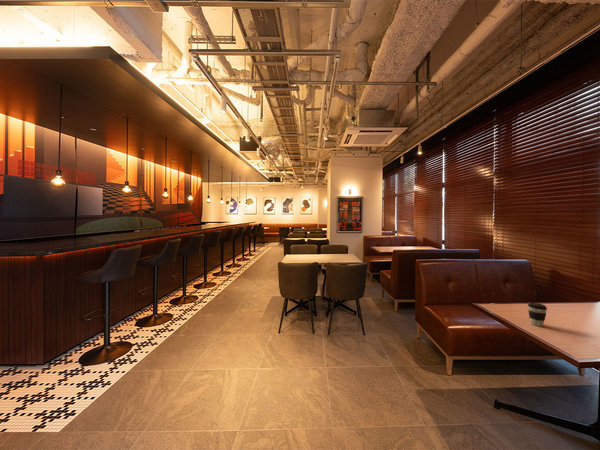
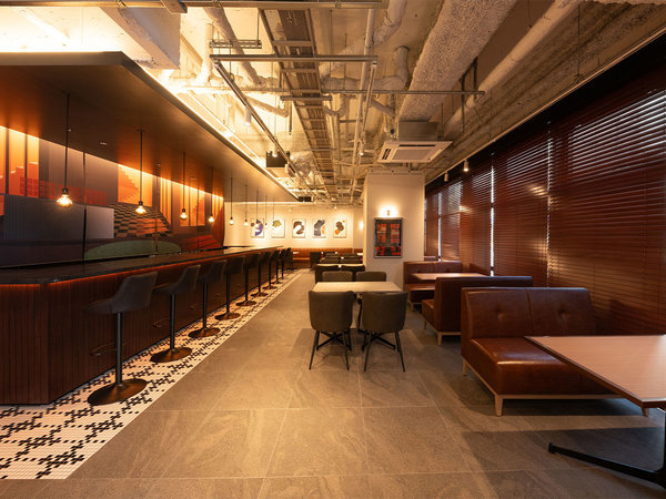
- coffee cup [527,302,548,327]
